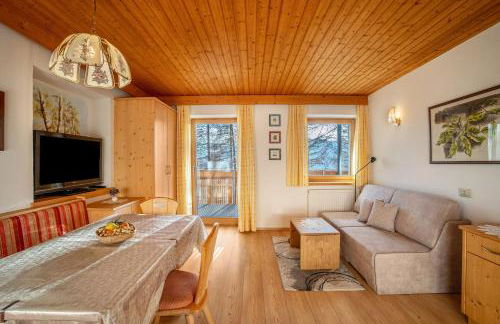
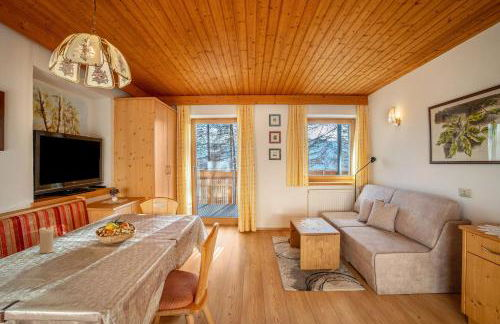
+ candle [38,226,56,254]
